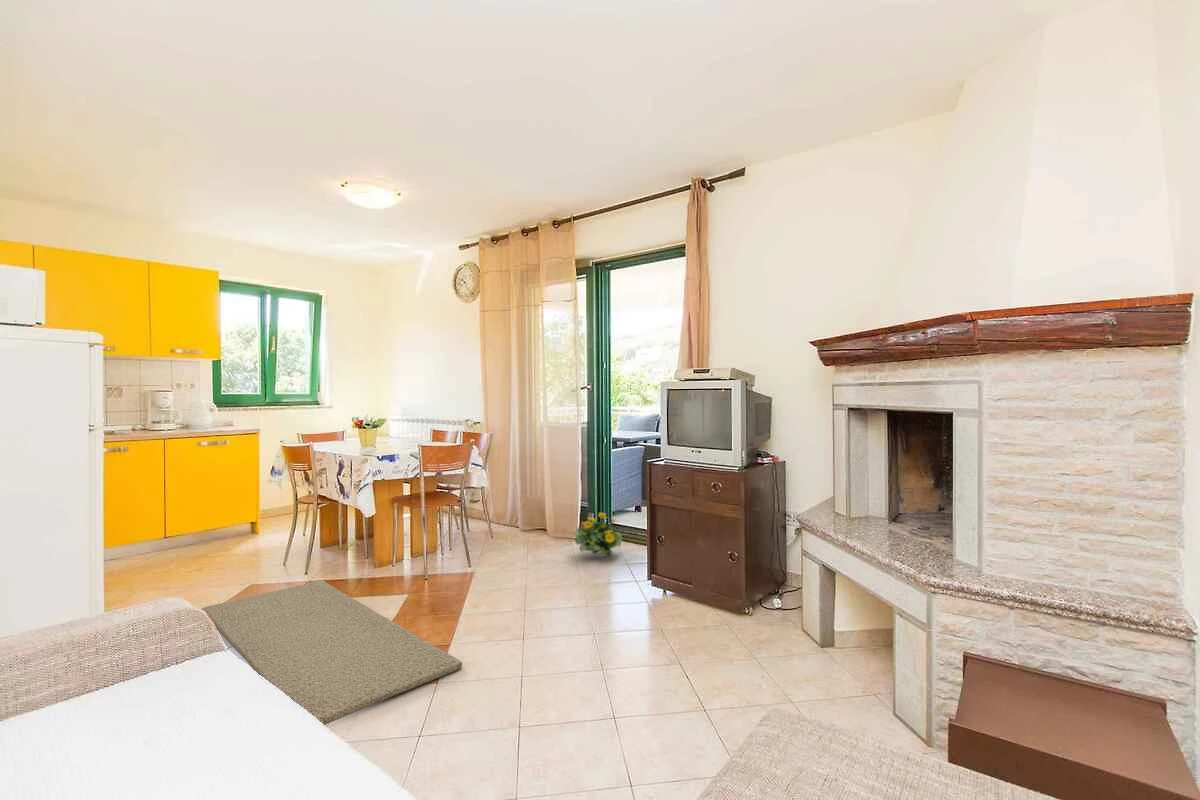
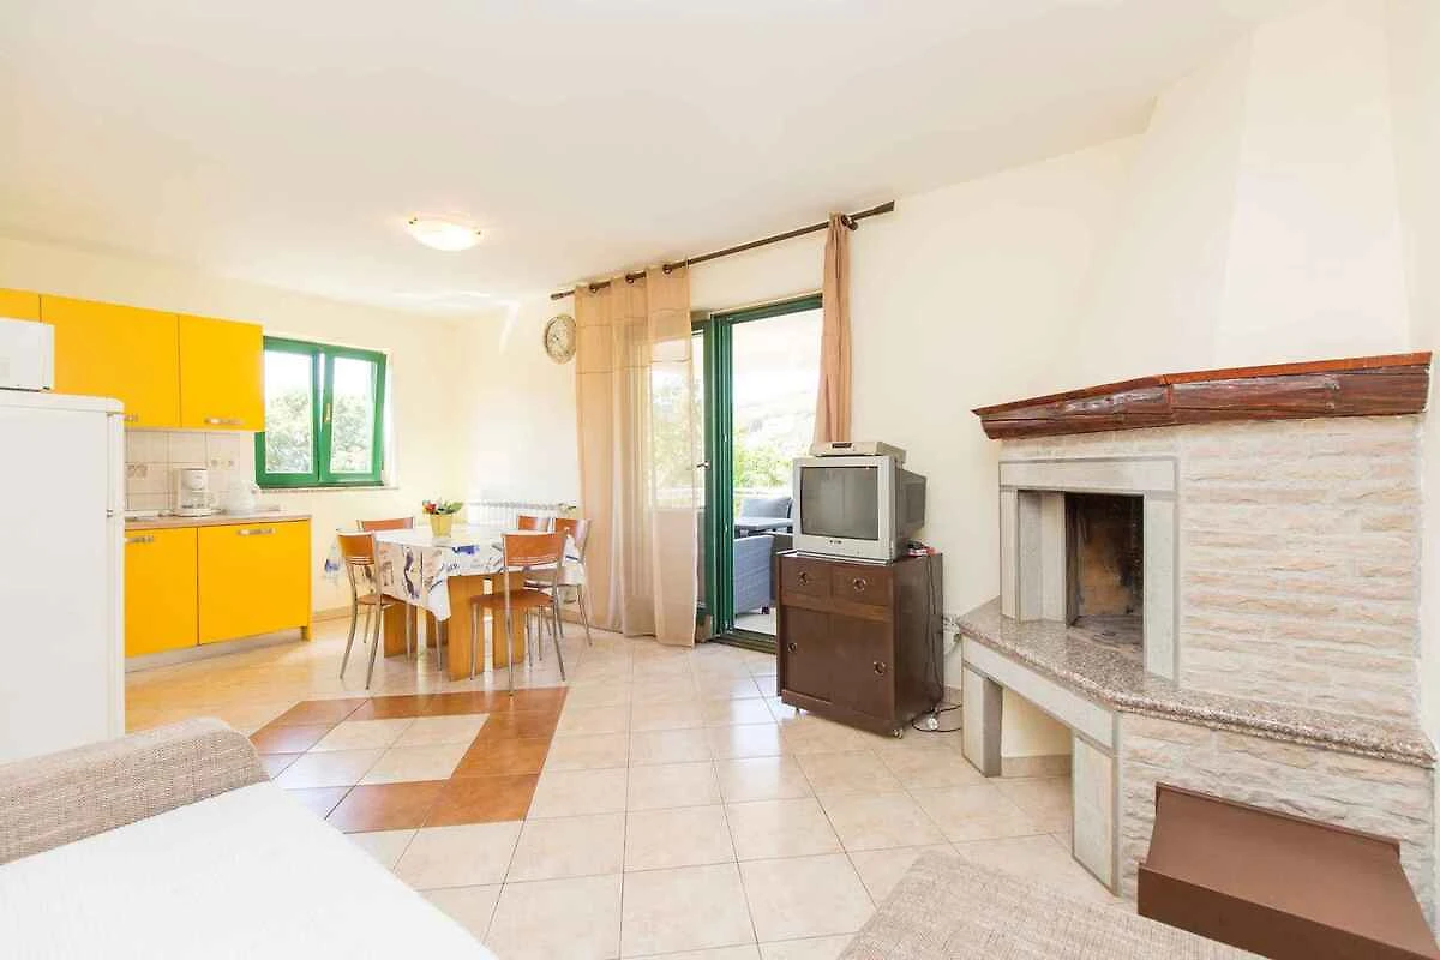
- flowering plant [572,511,623,558]
- rug [201,580,463,726]
